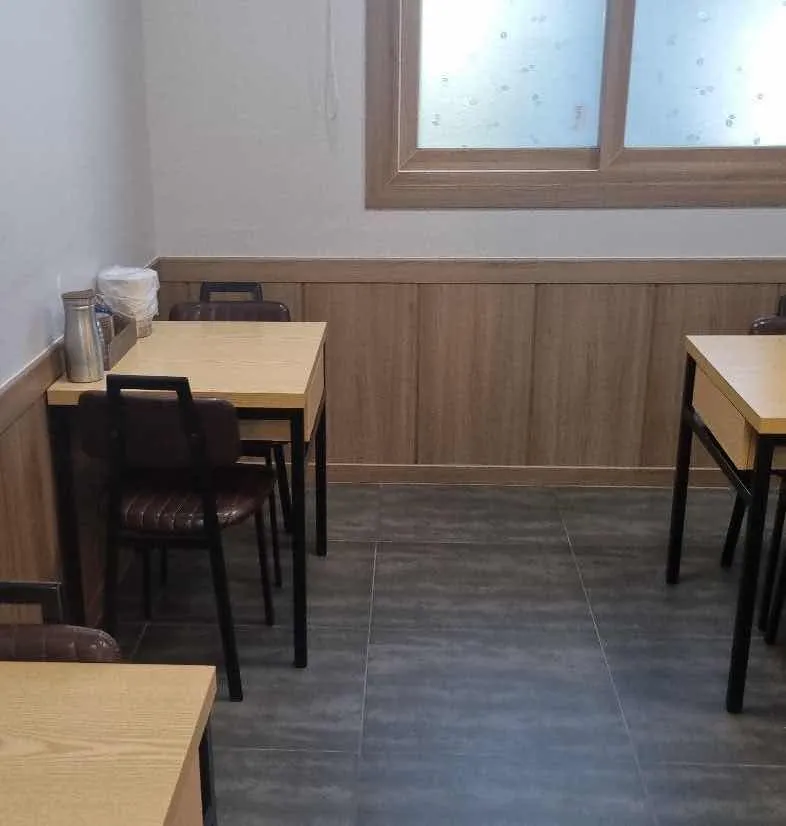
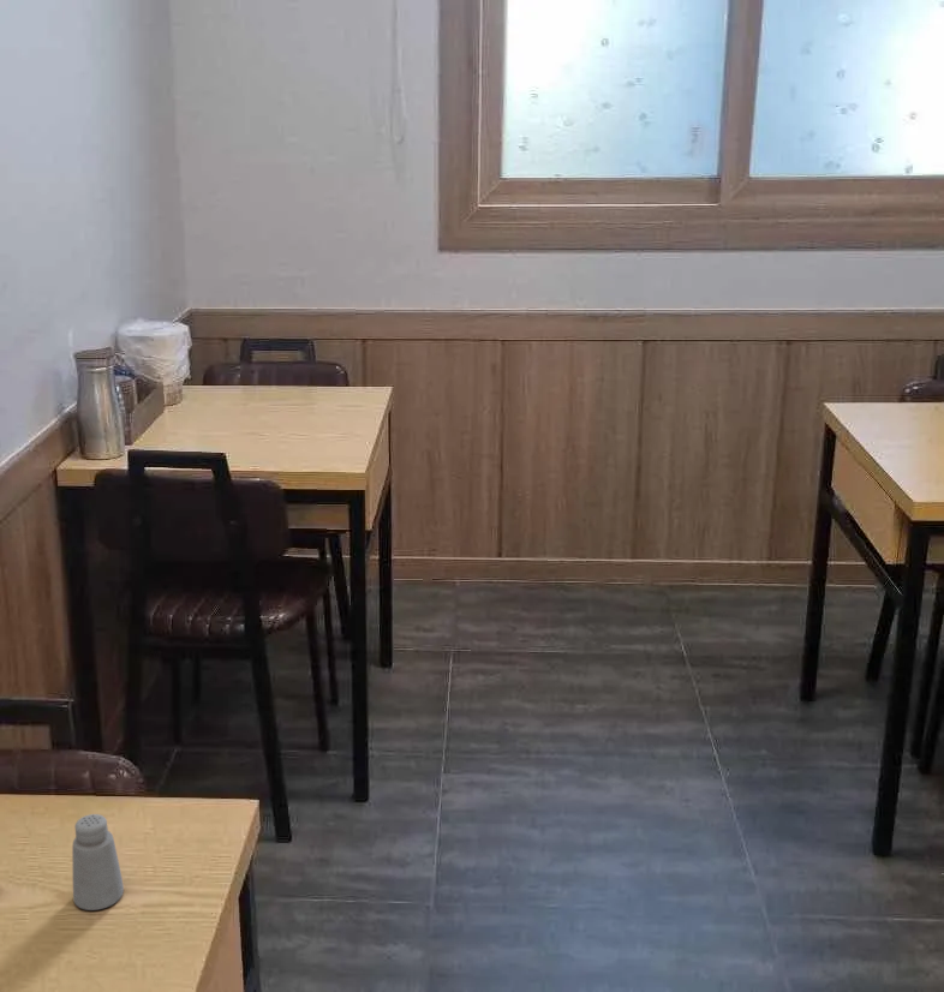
+ saltshaker [71,813,125,912]
